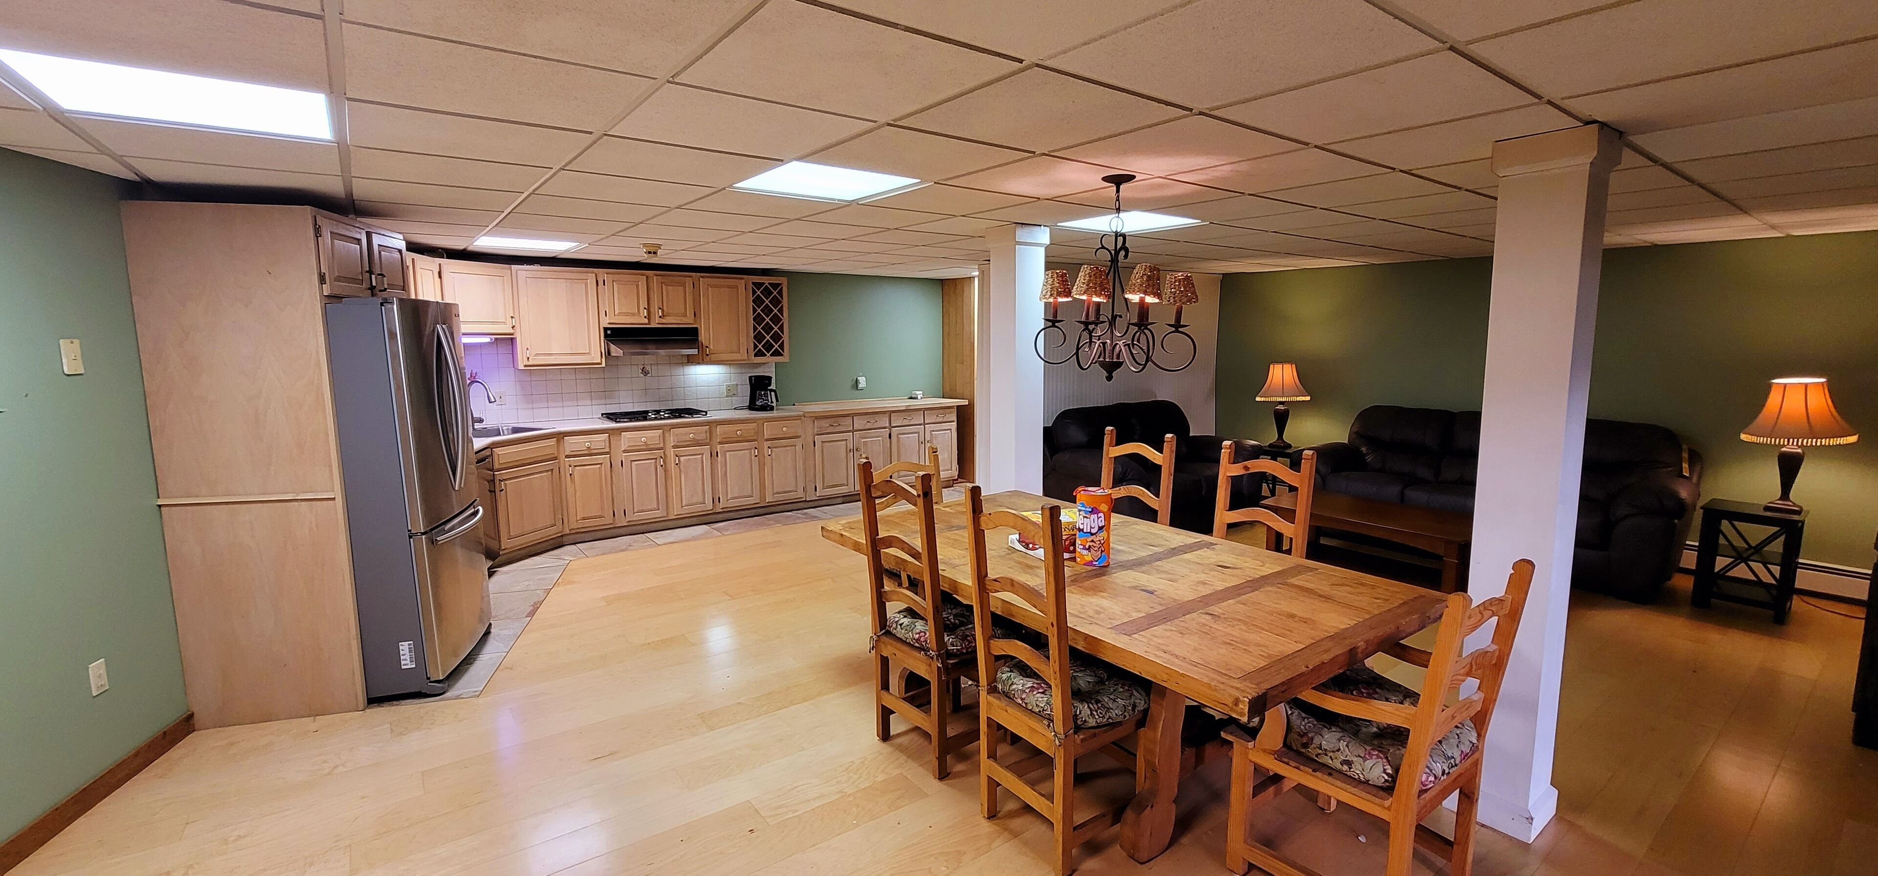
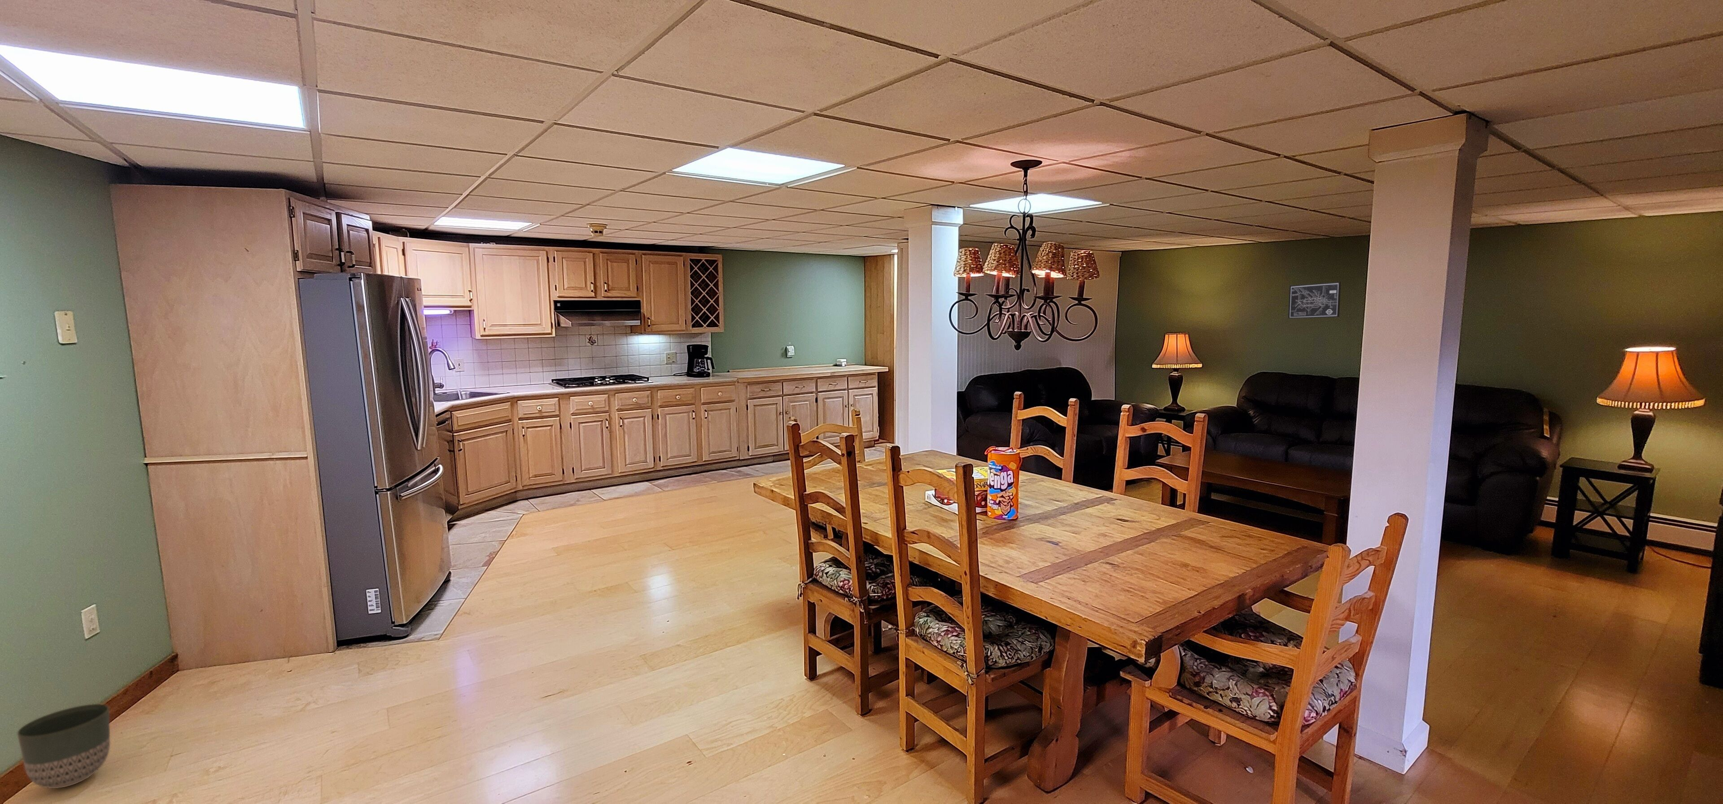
+ wall art [1288,281,1342,319]
+ planter [18,704,110,789]
